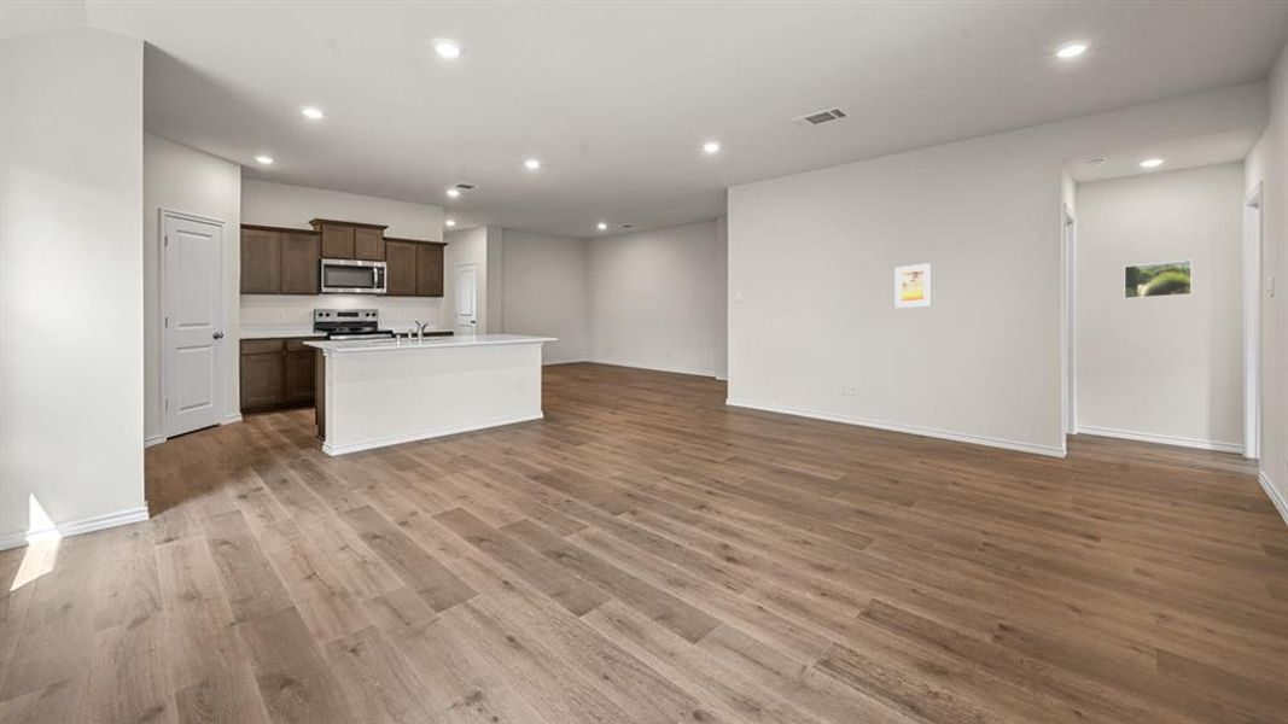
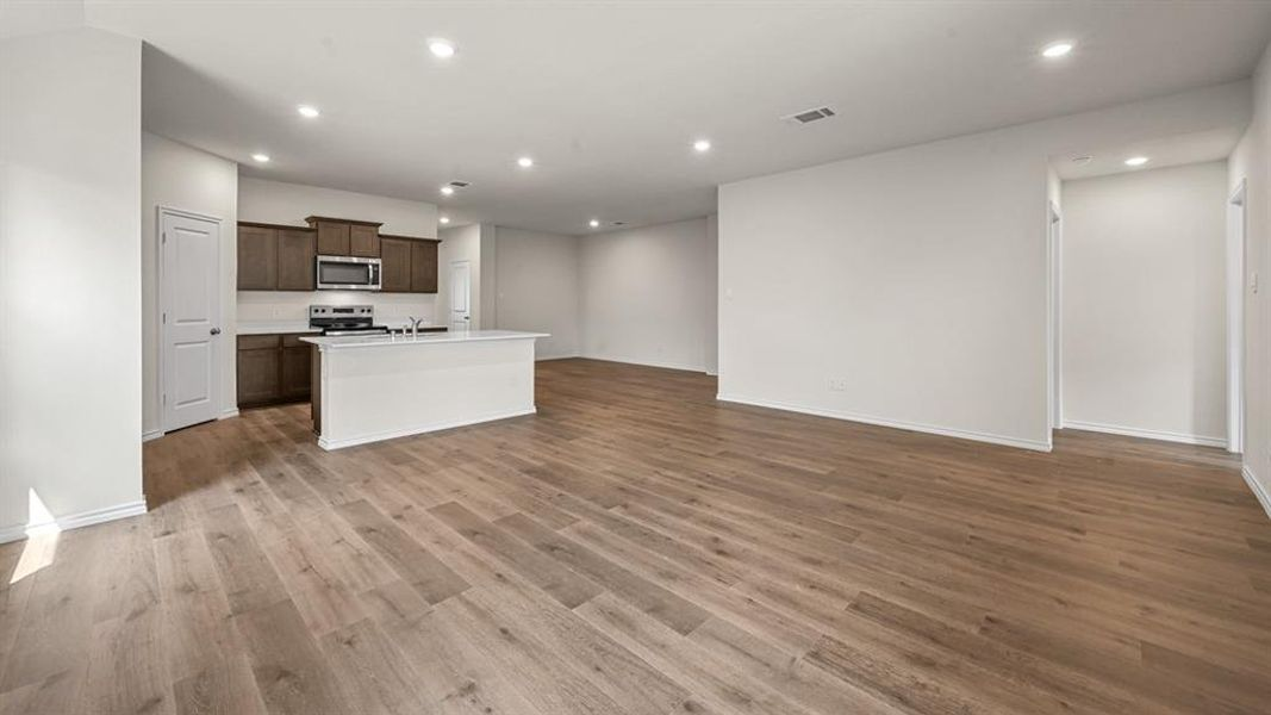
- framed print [893,262,932,309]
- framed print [1123,259,1193,300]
